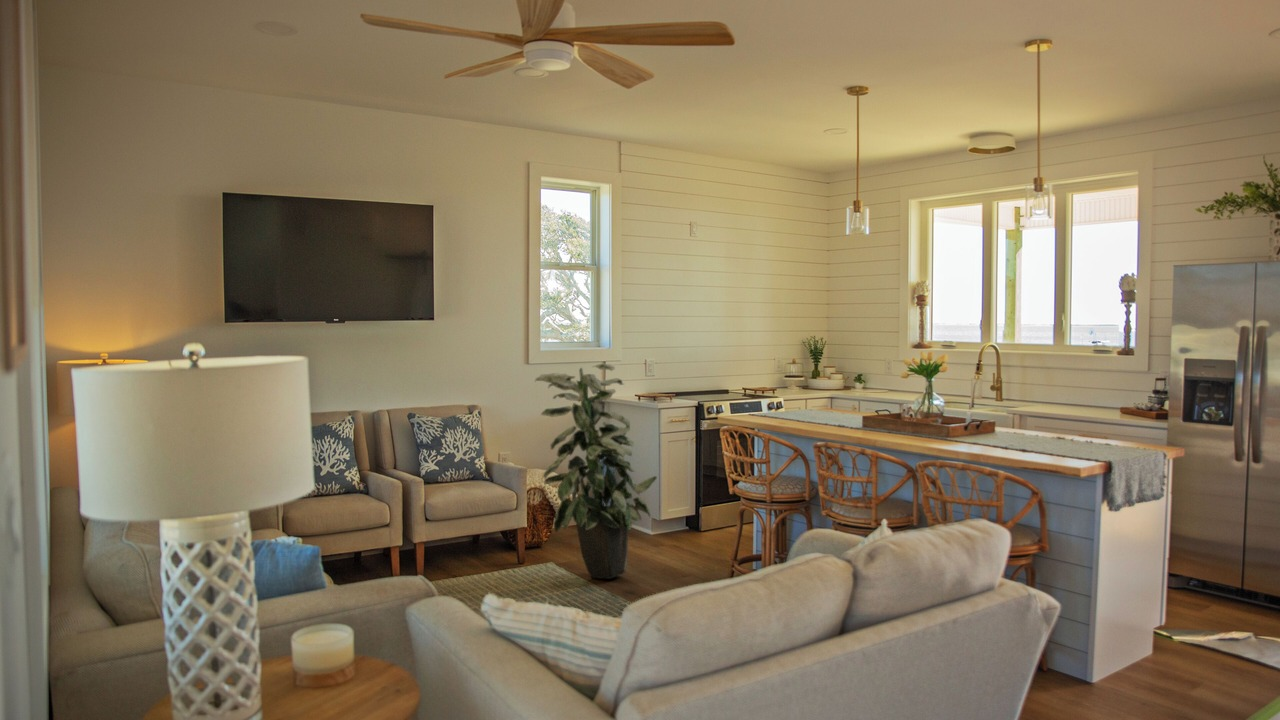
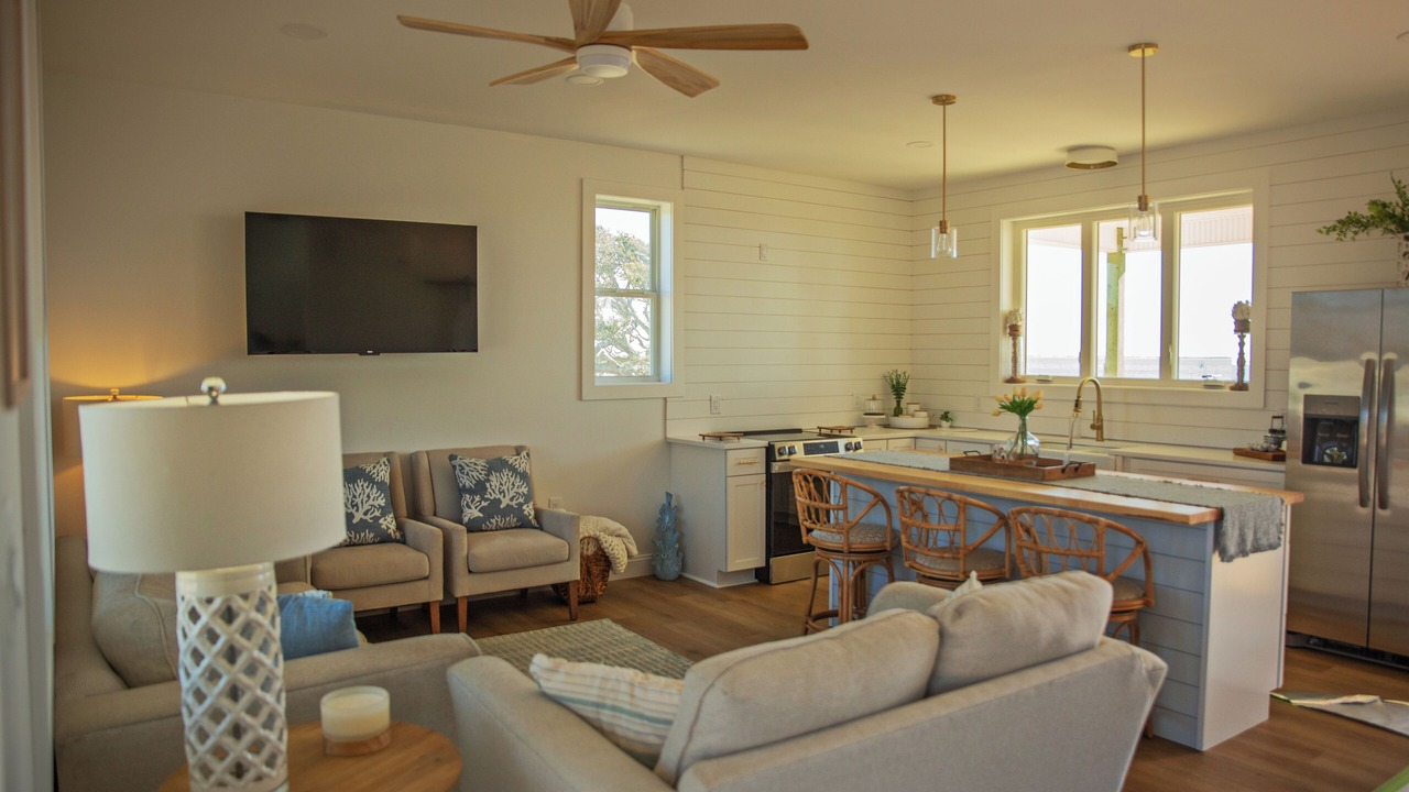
- indoor plant [534,363,658,580]
